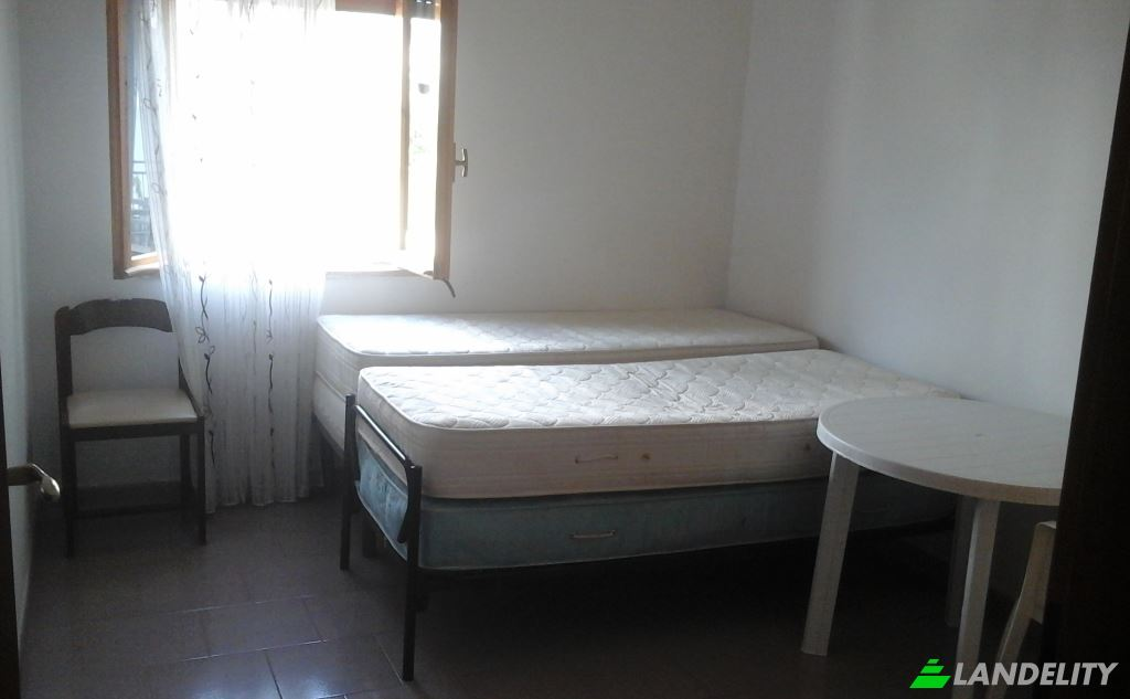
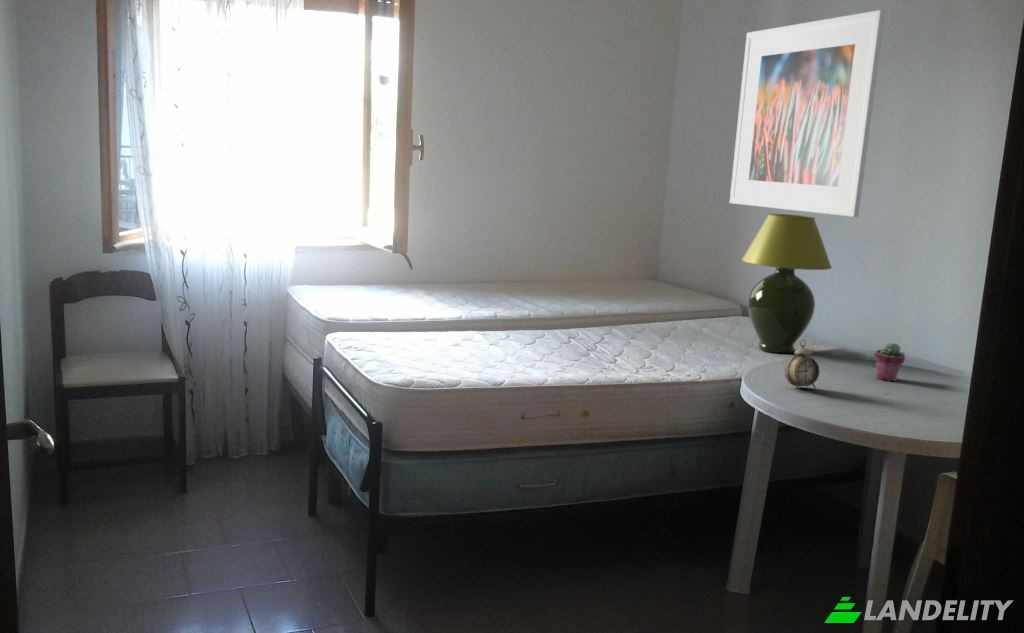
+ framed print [729,9,886,218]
+ potted succulent [873,342,906,382]
+ table lamp [740,213,833,354]
+ alarm clock [784,339,821,391]
